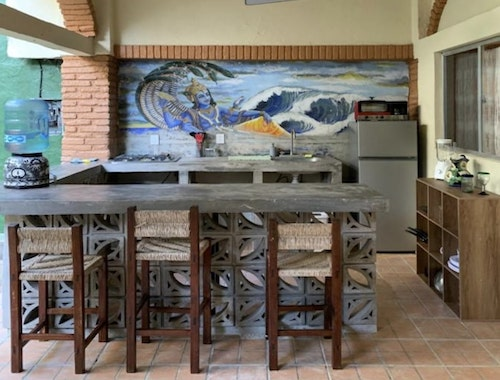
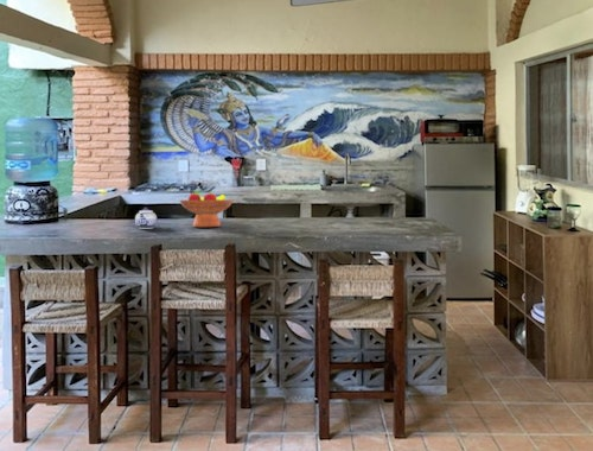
+ fruit bowl [178,189,235,228]
+ teapot [134,207,158,229]
